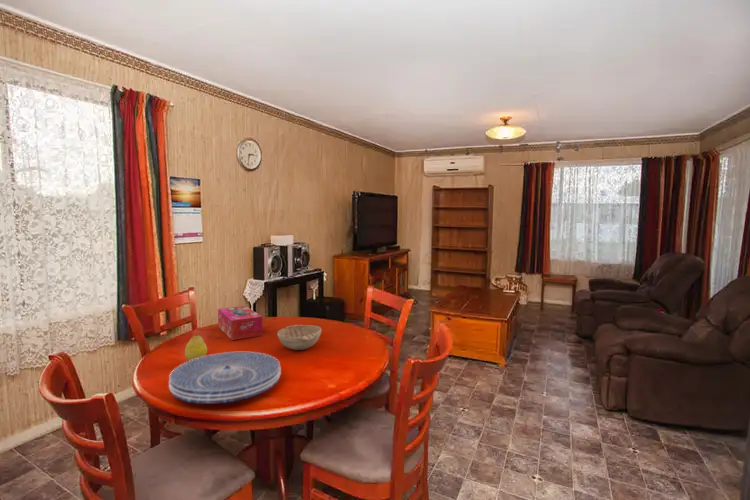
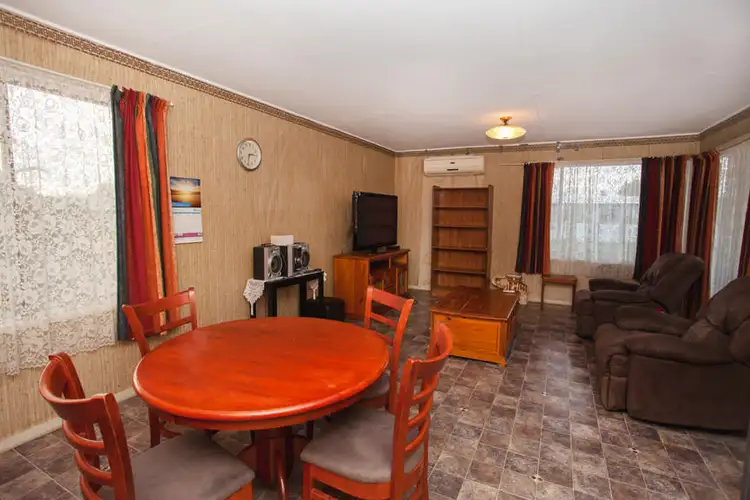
- fruit [184,332,208,362]
- decorative bowl [276,324,322,351]
- tissue box [217,305,263,341]
- placemat [168,351,282,405]
